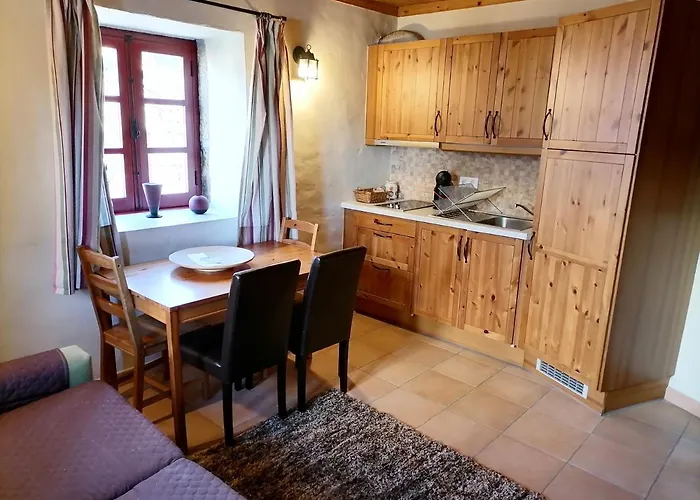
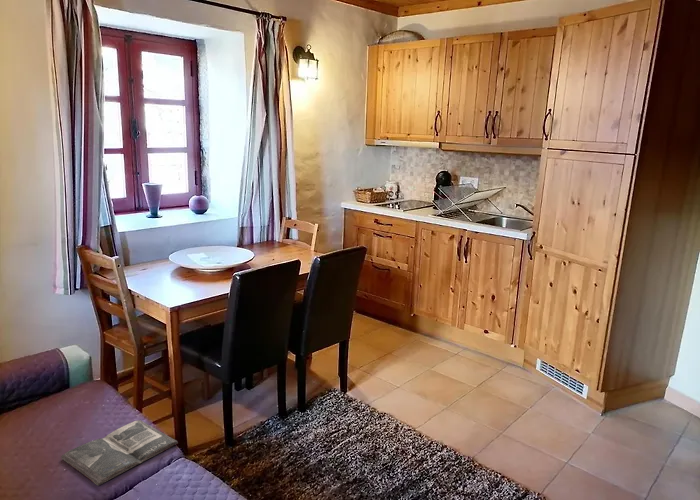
+ magazine [60,419,179,486]
